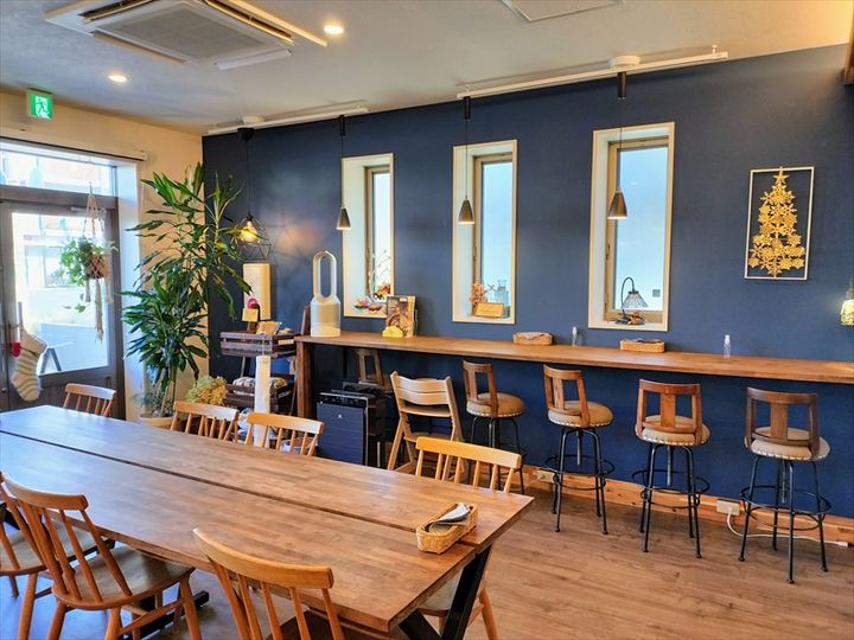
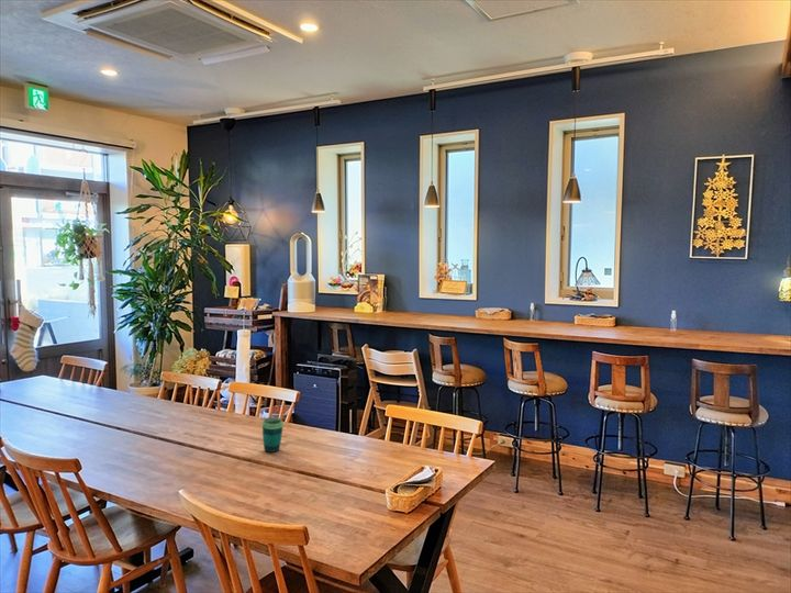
+ cup [260,416,285,454]
